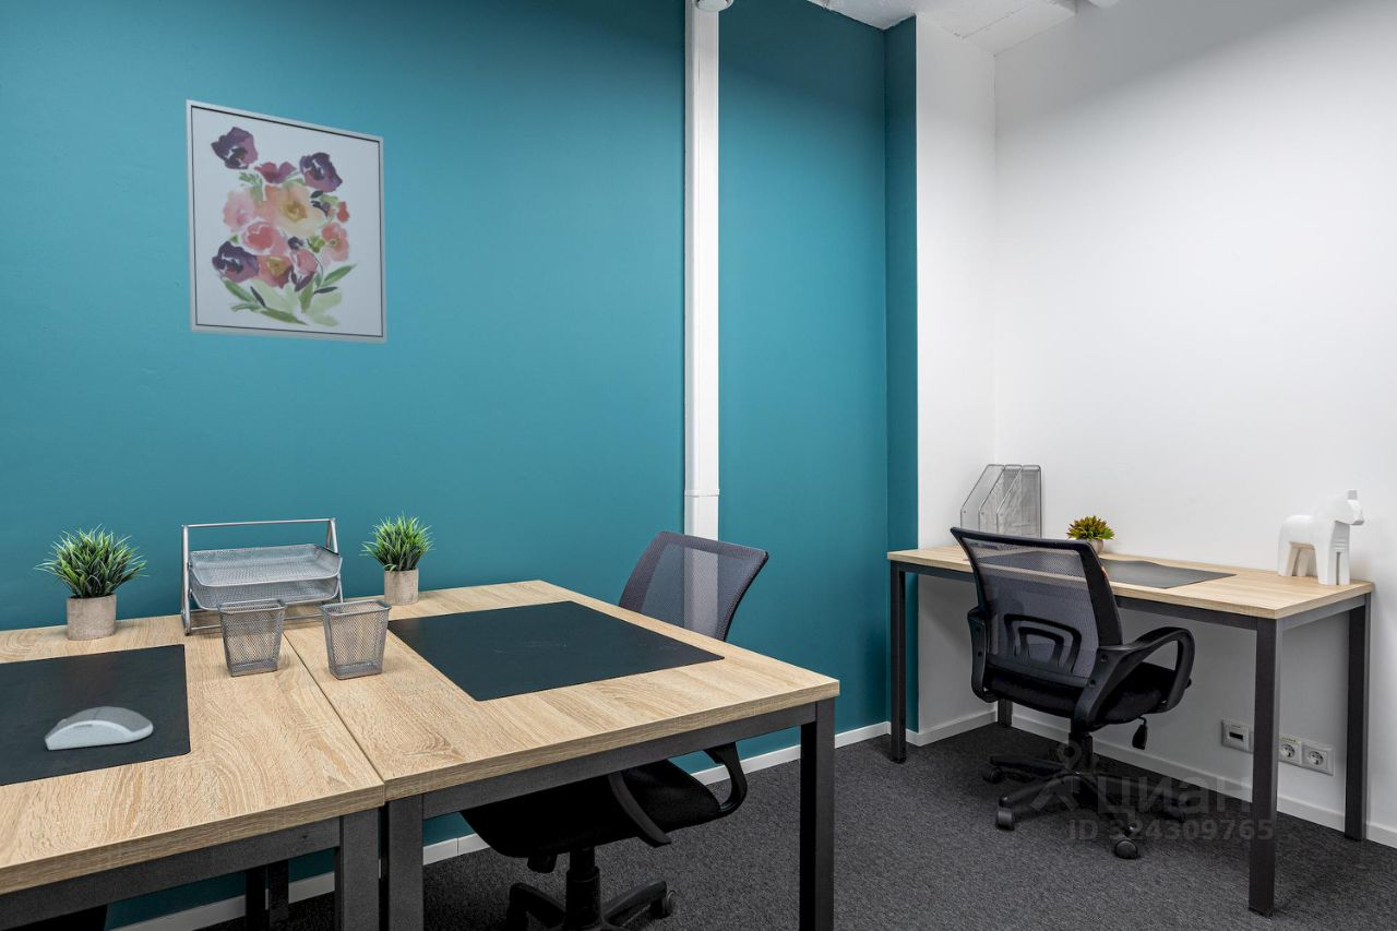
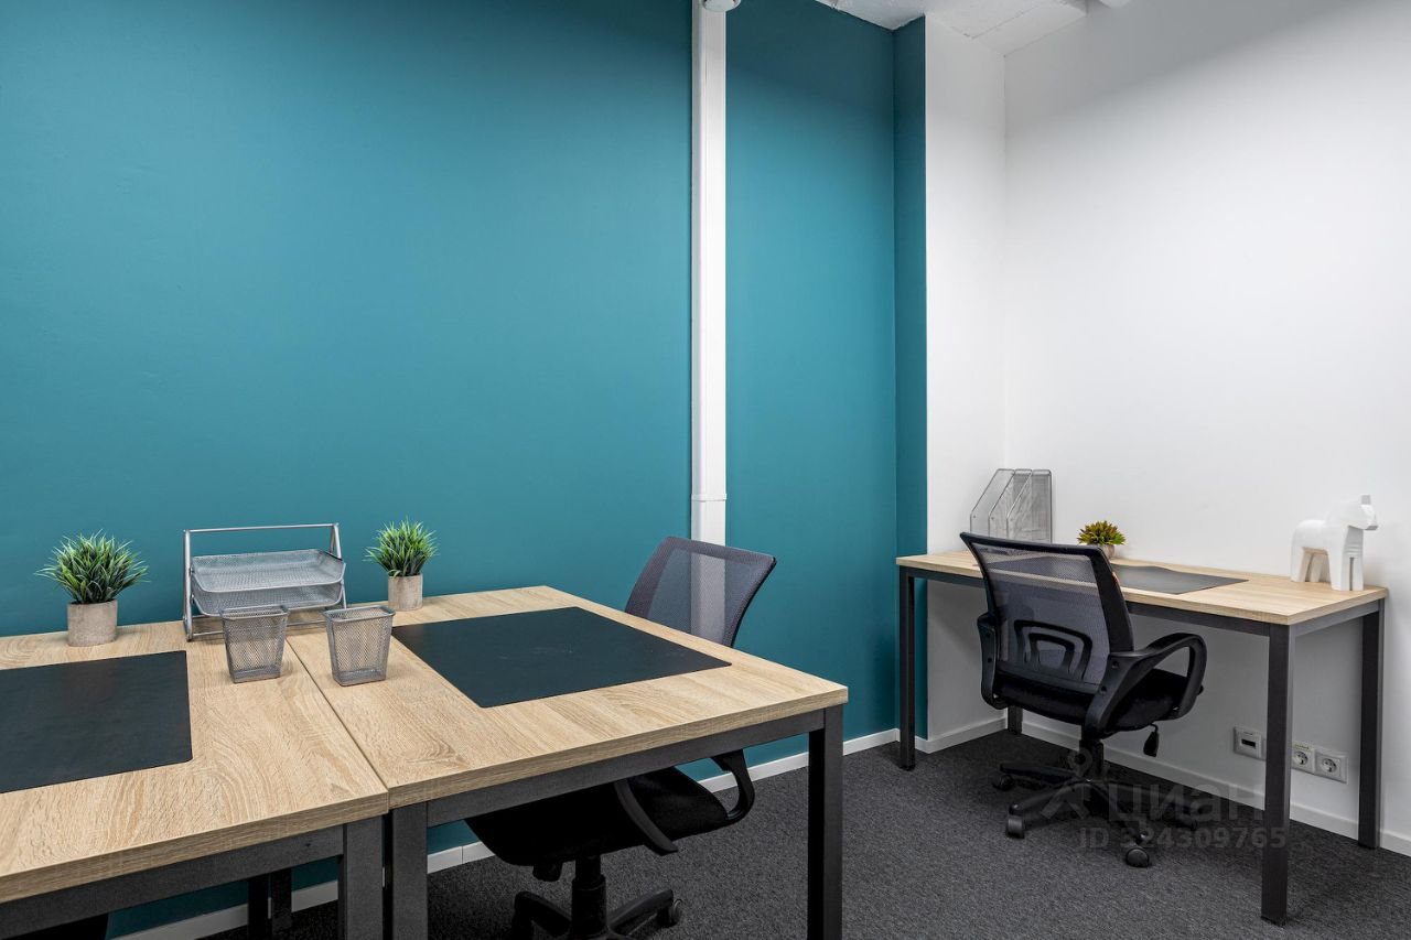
- wall art [184,98,387,344]
- computer mouse [44,705,154,751]
